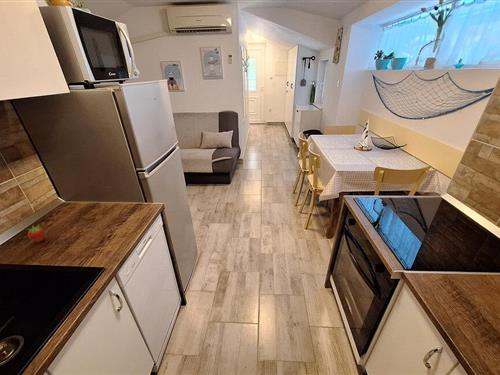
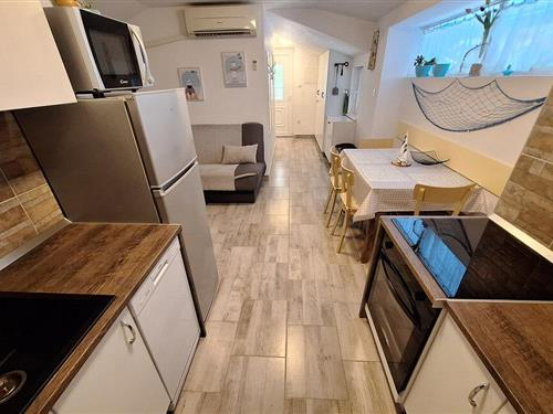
- fruit [26,223,45,243]
